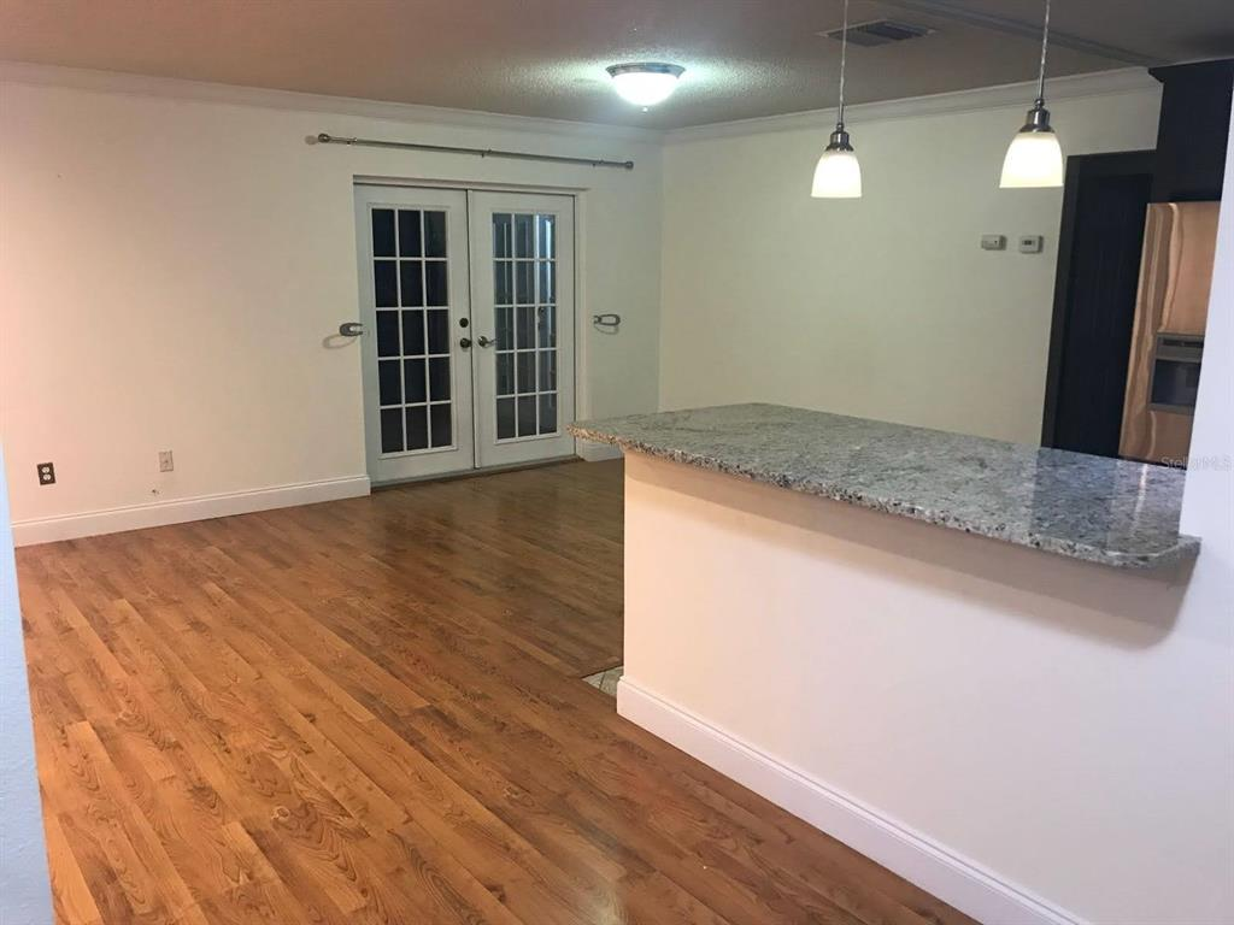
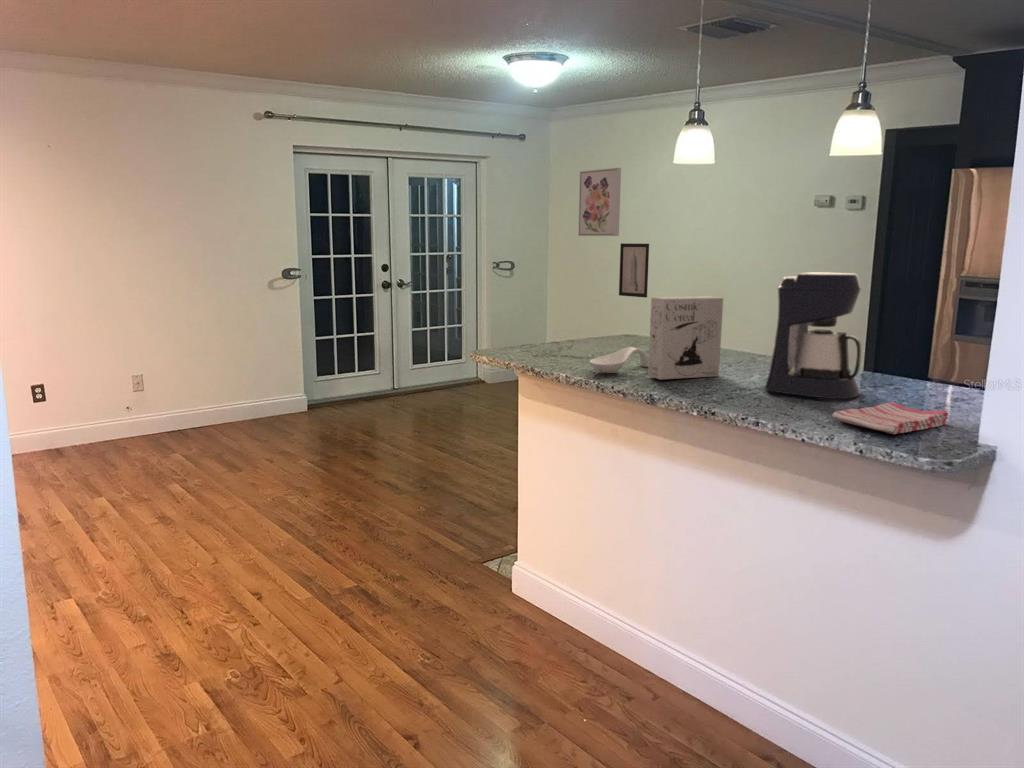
+ spoon rest [589,346,649,374]
+ wall art [577,167,622,237]
+ coffee maker [764,271,862,400]
+ dish towel [831,401,950,435]
+ cereal box [647,295,724,381]
+ wall art [618,242,650,299]
